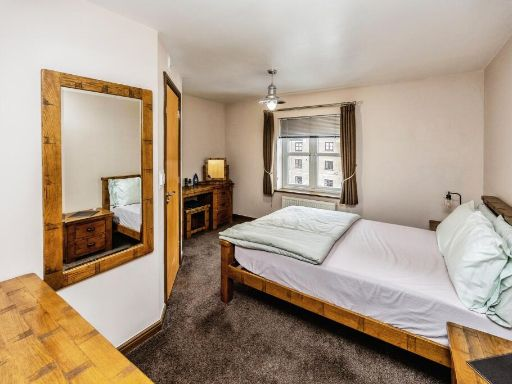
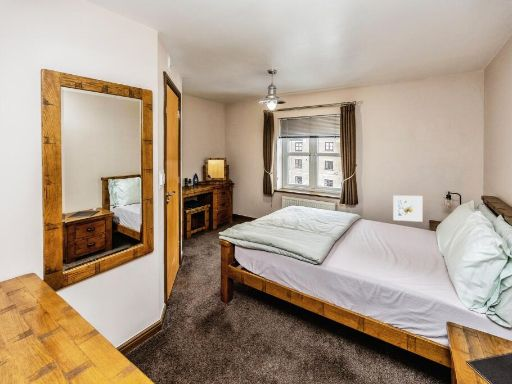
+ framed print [392,195,423,223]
